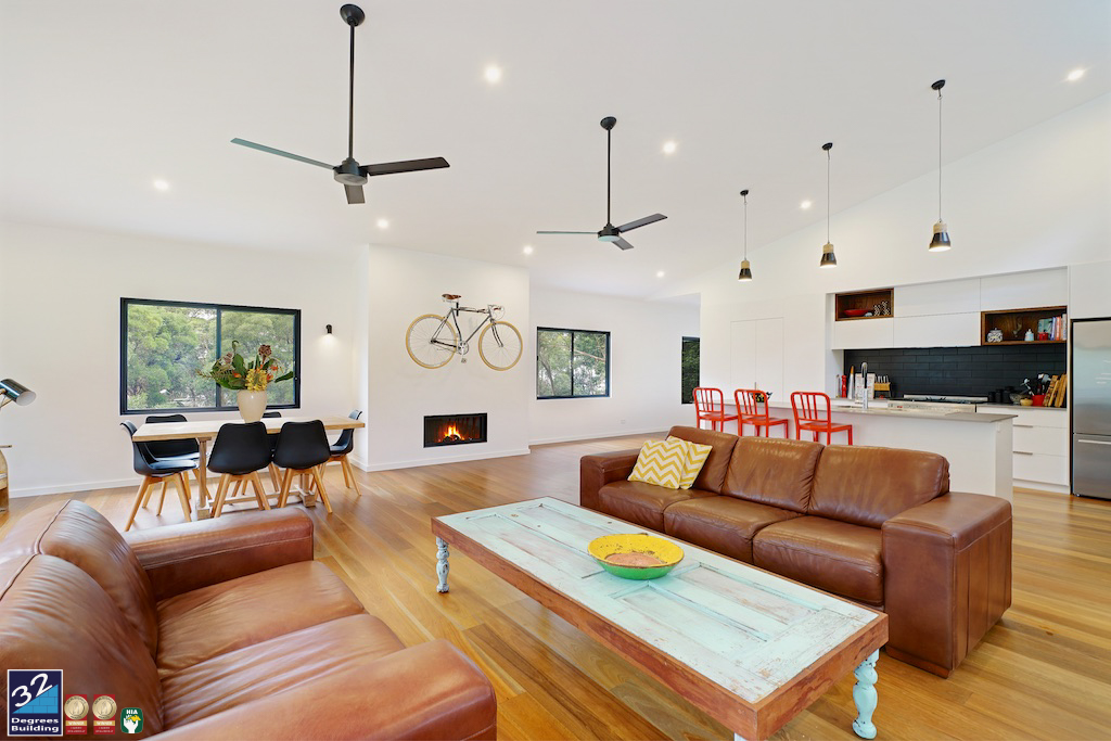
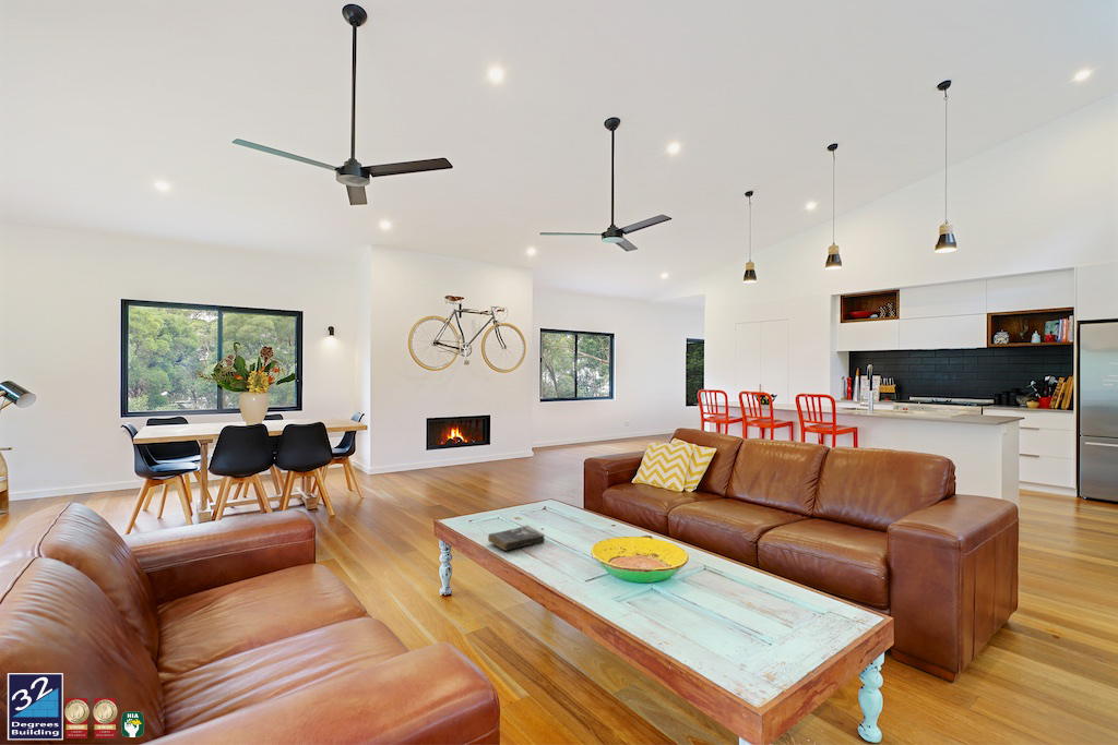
+ book [487,524,546,552]
